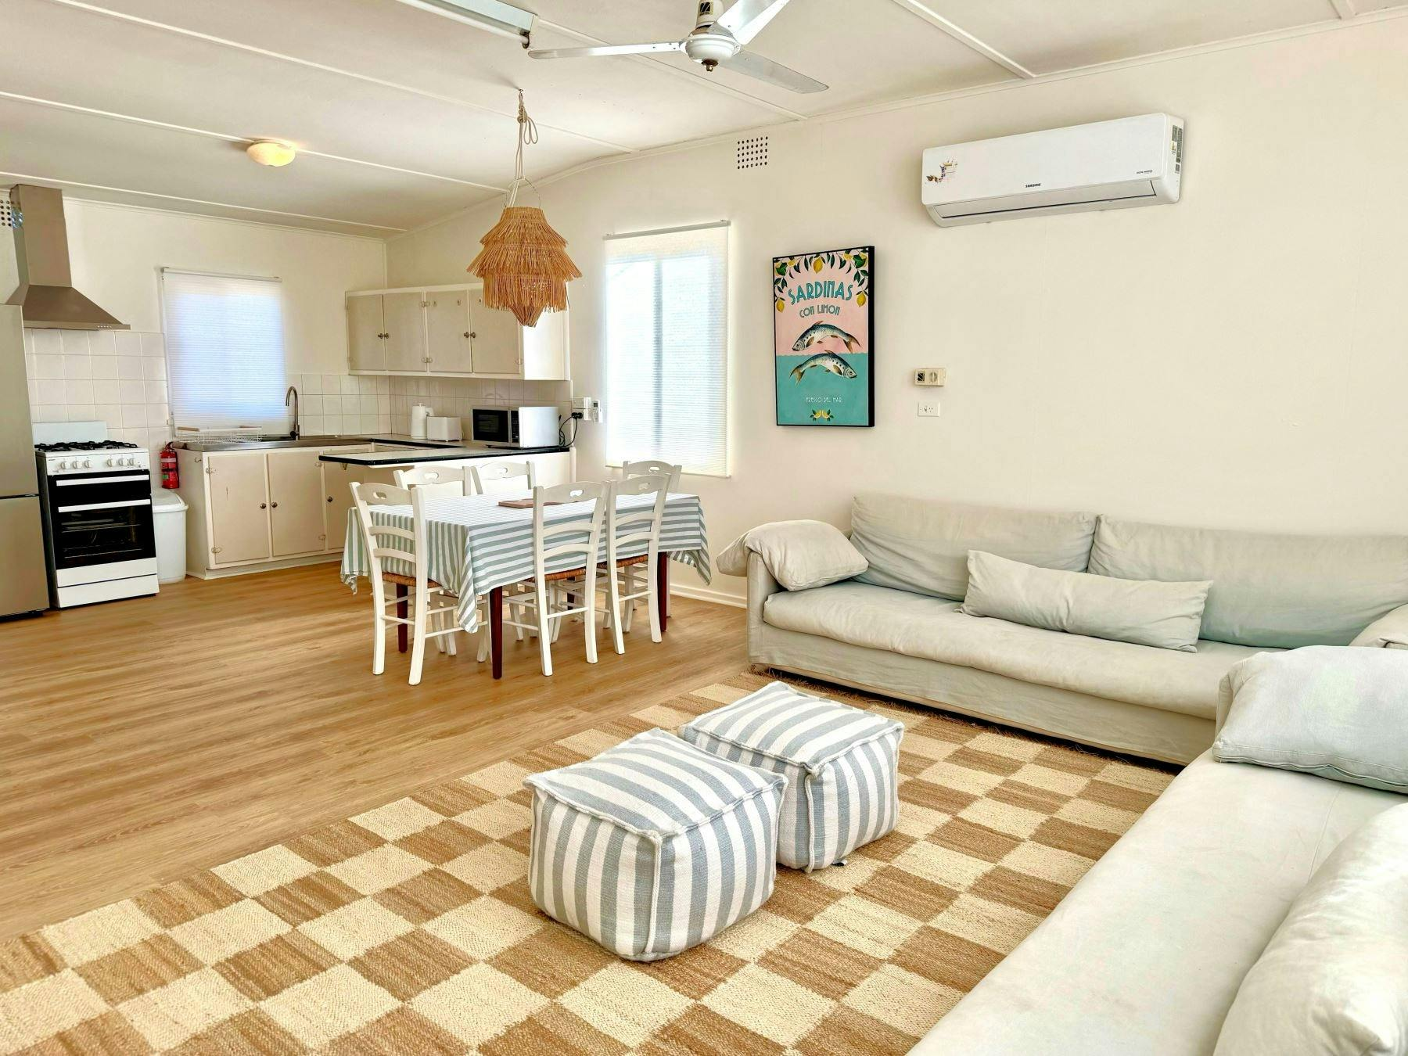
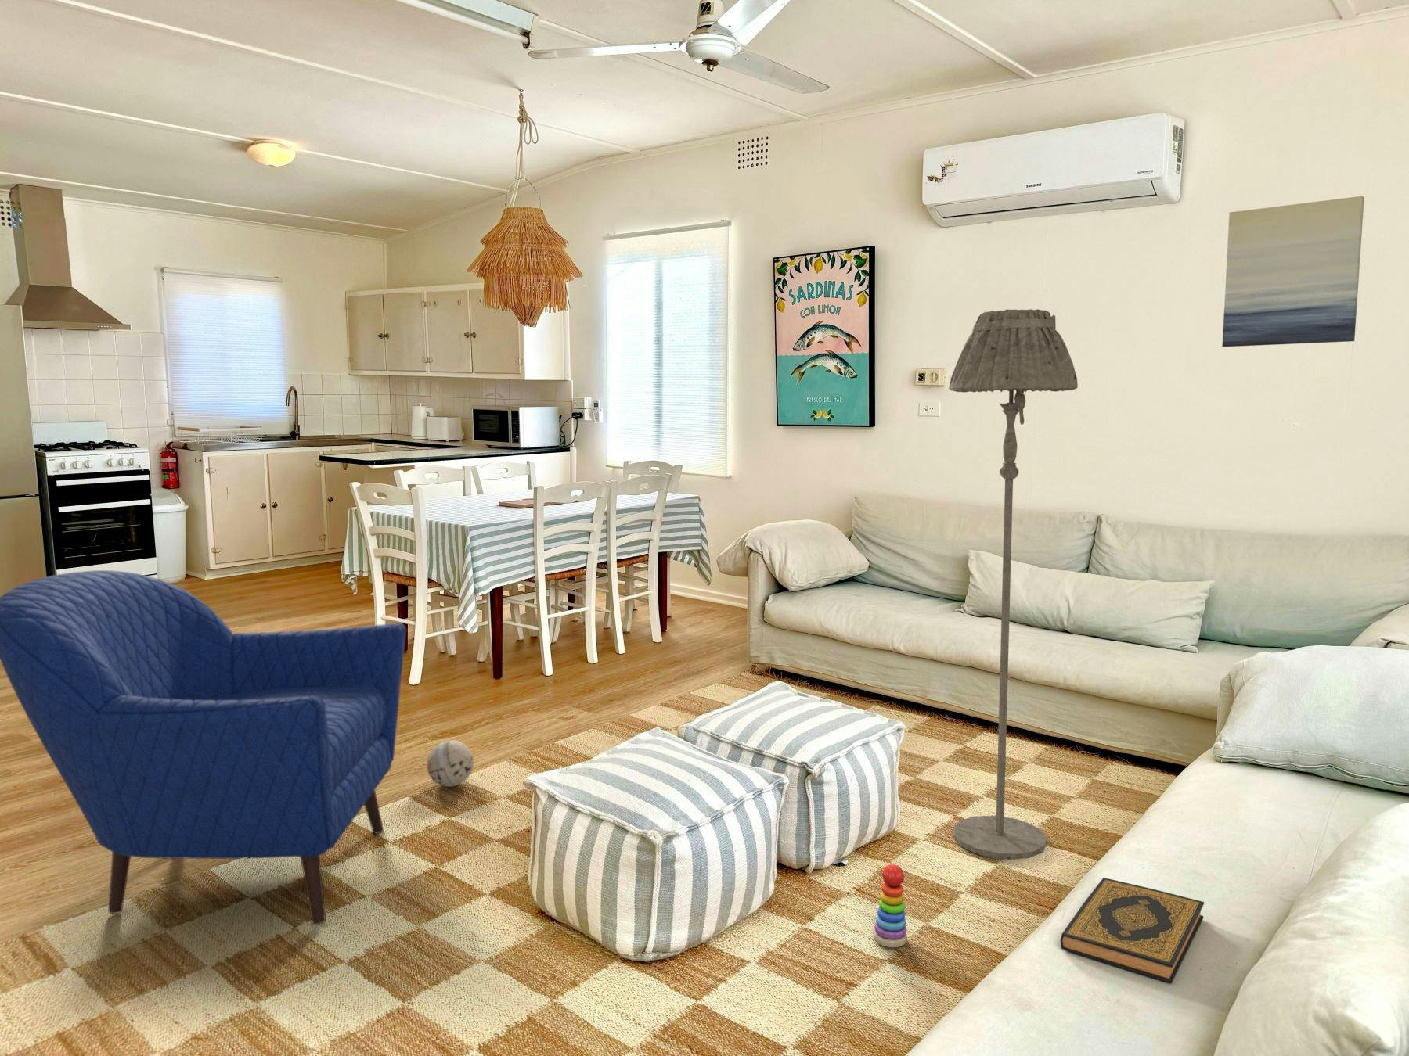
+ floor lamp [947,308,1078,861]
+ armchair [0,569,407,925]
+ hardback book [1060,877,1205,984]
+ stacking toy [873,864,908,948]
+ wall art [1222,195,1365,347]
+ decorative ball [426,739,475,788]
